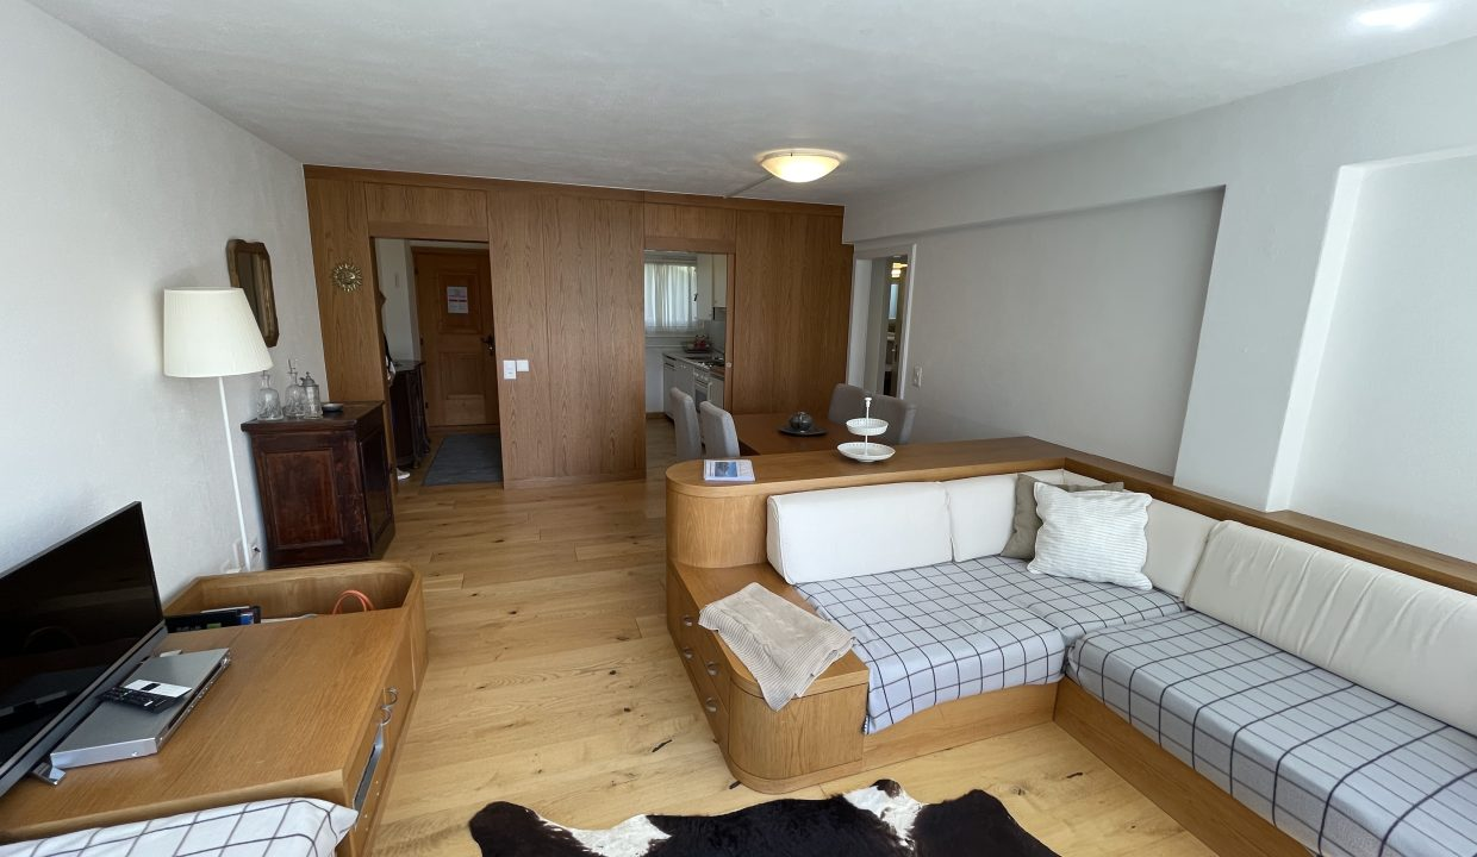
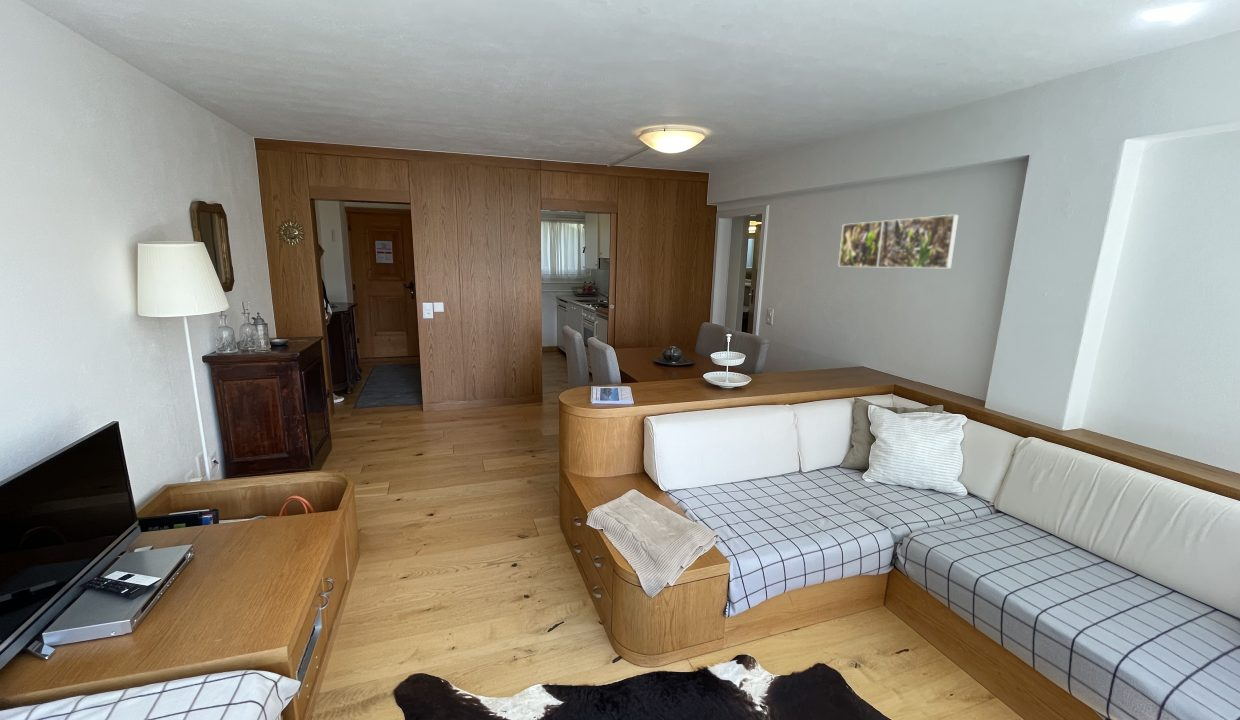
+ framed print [837,214,960,269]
